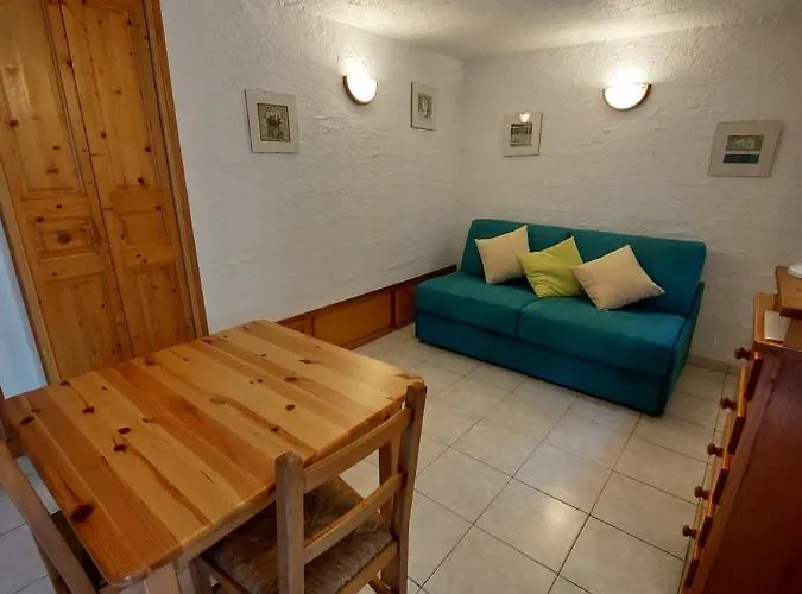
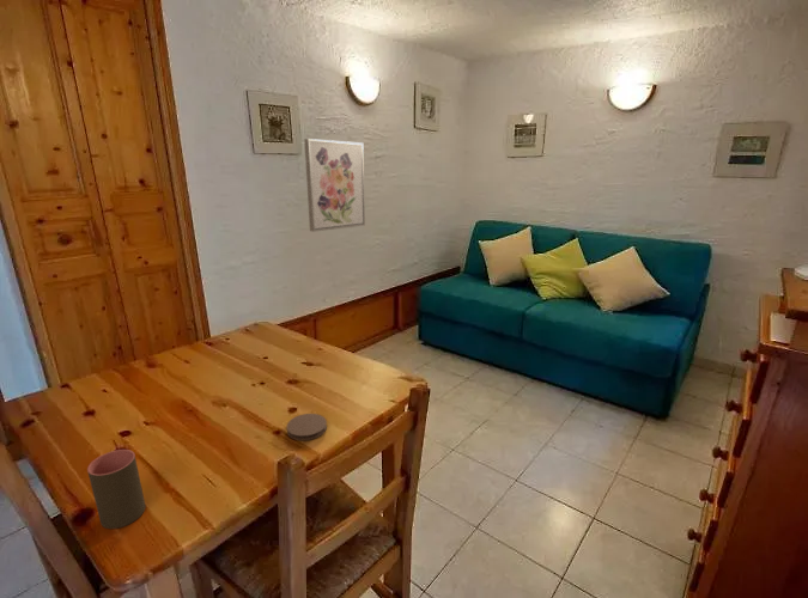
+ wall art [303,138,366,233]
+ coaster [286,413,328,441]
+ cup [86,448,147,530]
